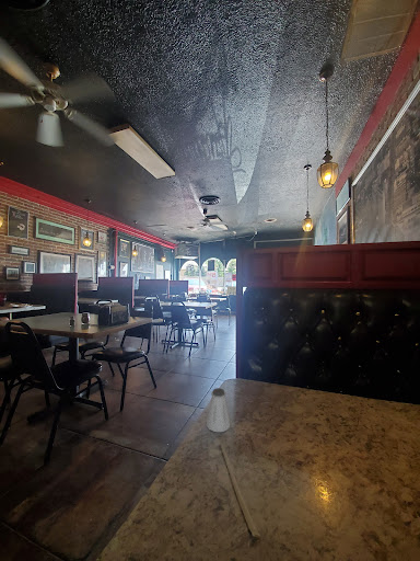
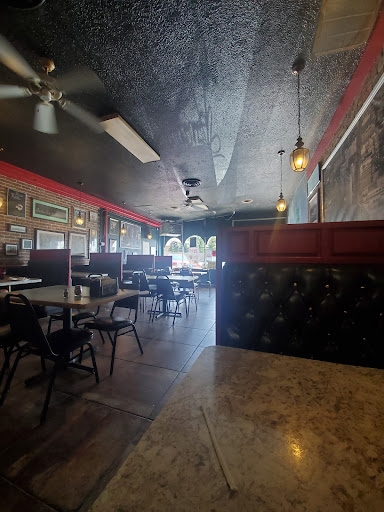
- saltshaker [206,387,231,433]
